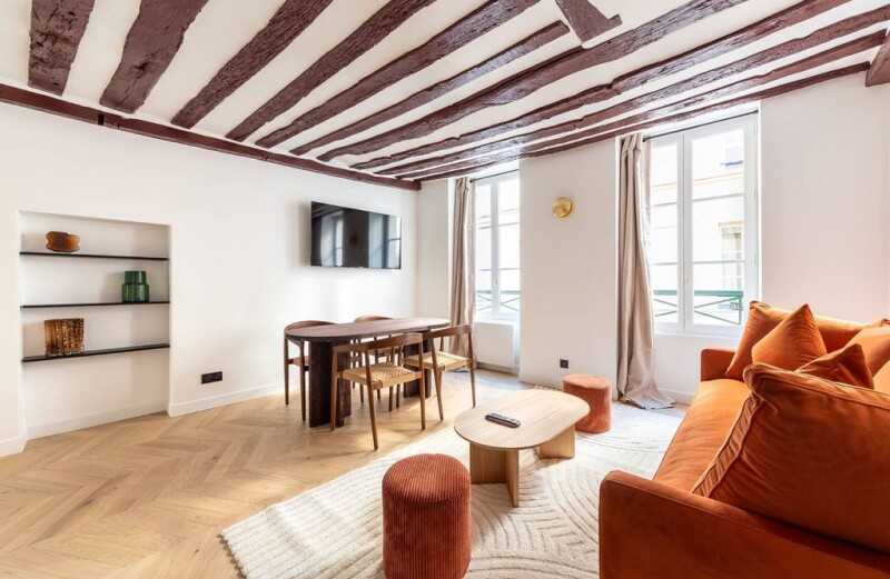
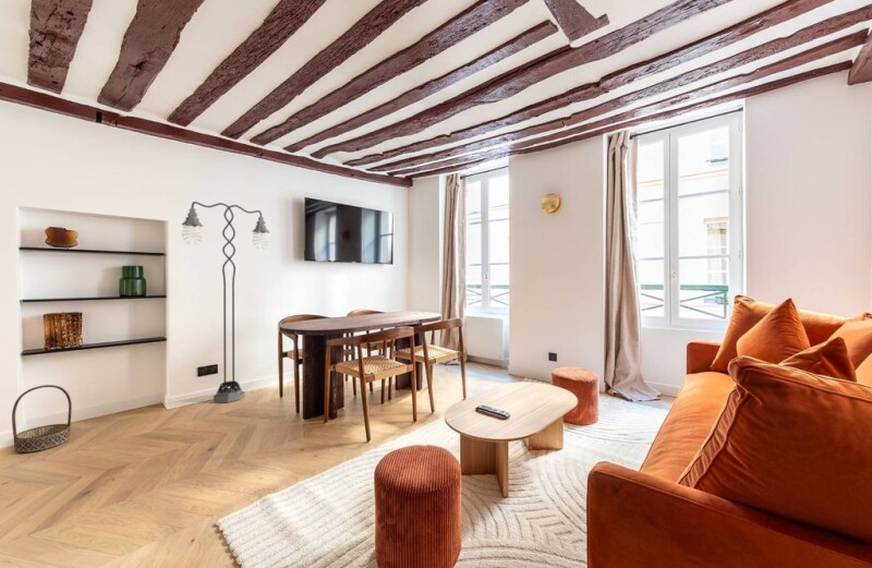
+ basket [11,384,73,454]
+ floor lamp [180,201,270,403]
